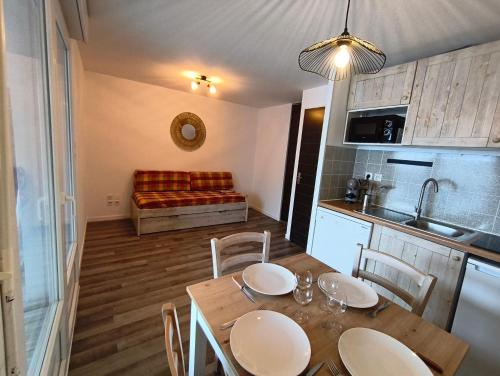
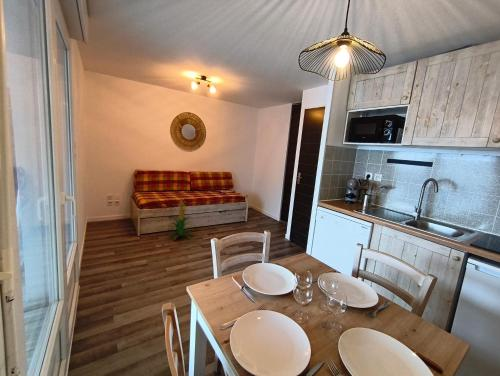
+ indoor plant [166,197,195,241]
